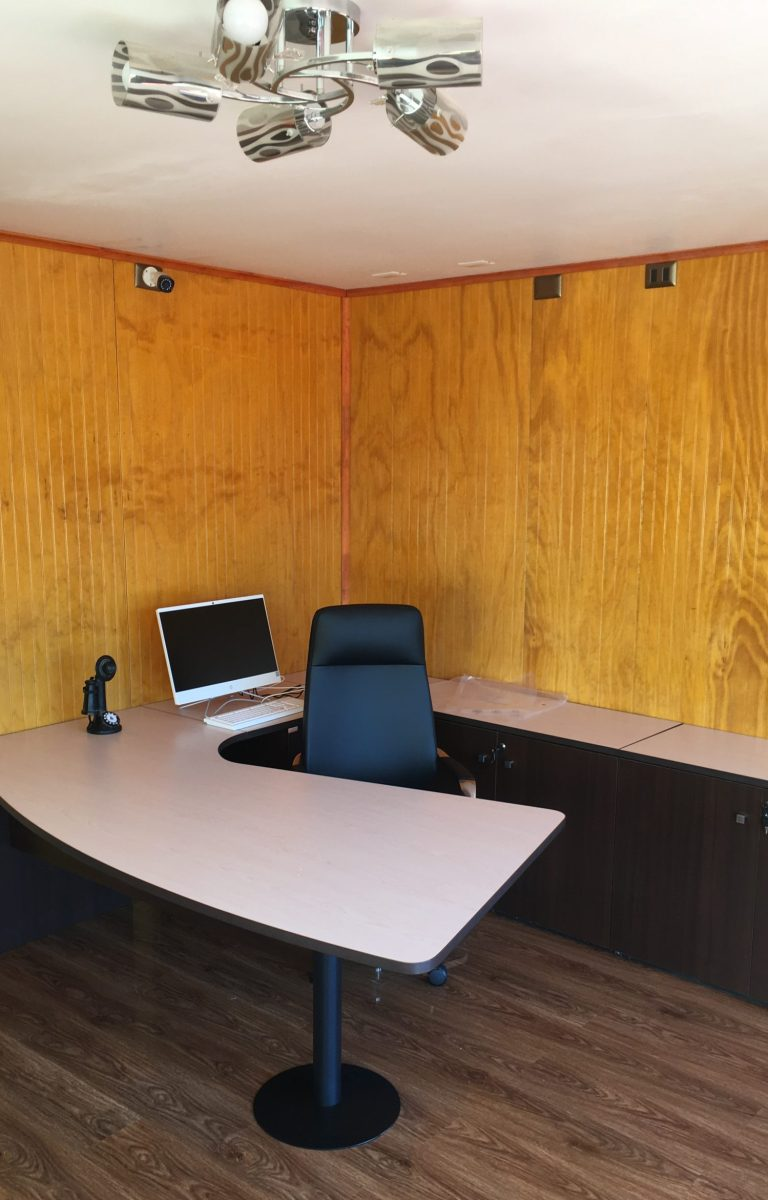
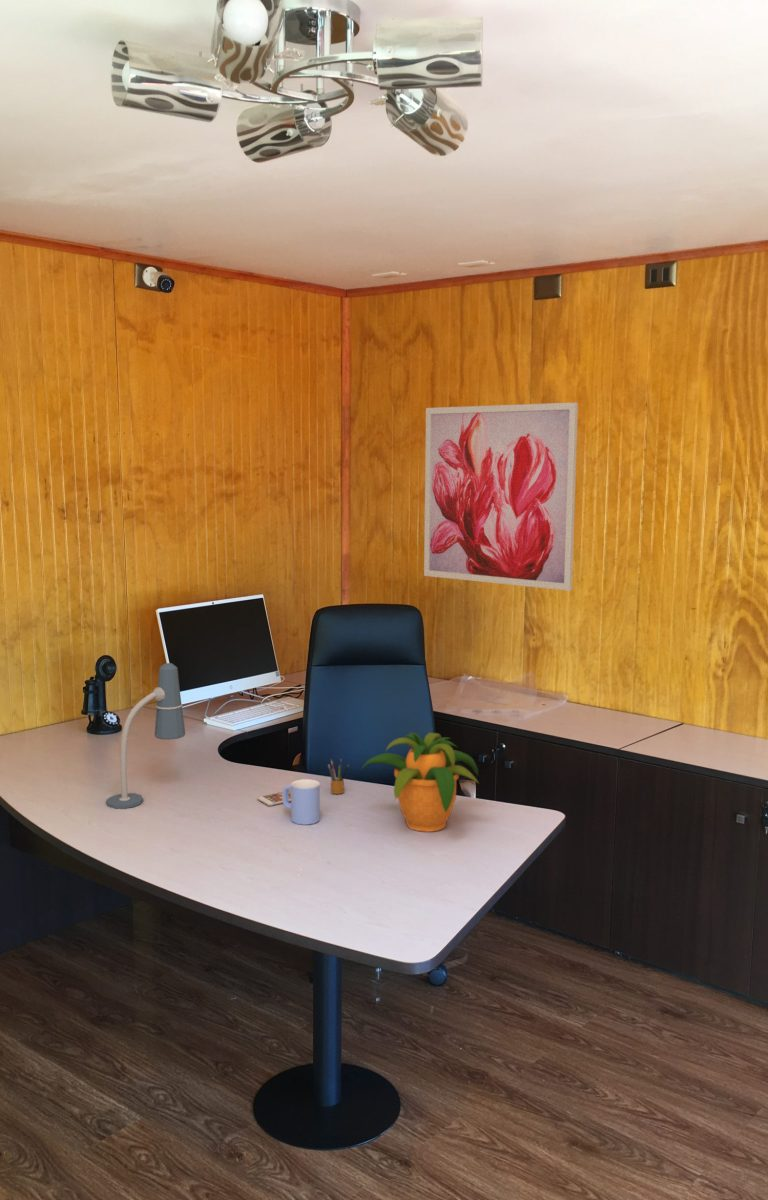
+ mug [282,778,321,826]
+ pencil box [327,758,350,795]
+ wall art [423,402,579,592]
+ desk lamp [105,662,186,810]
+ potted plant [360,731,479,833]
+ smartphone [257,790,291,807]
